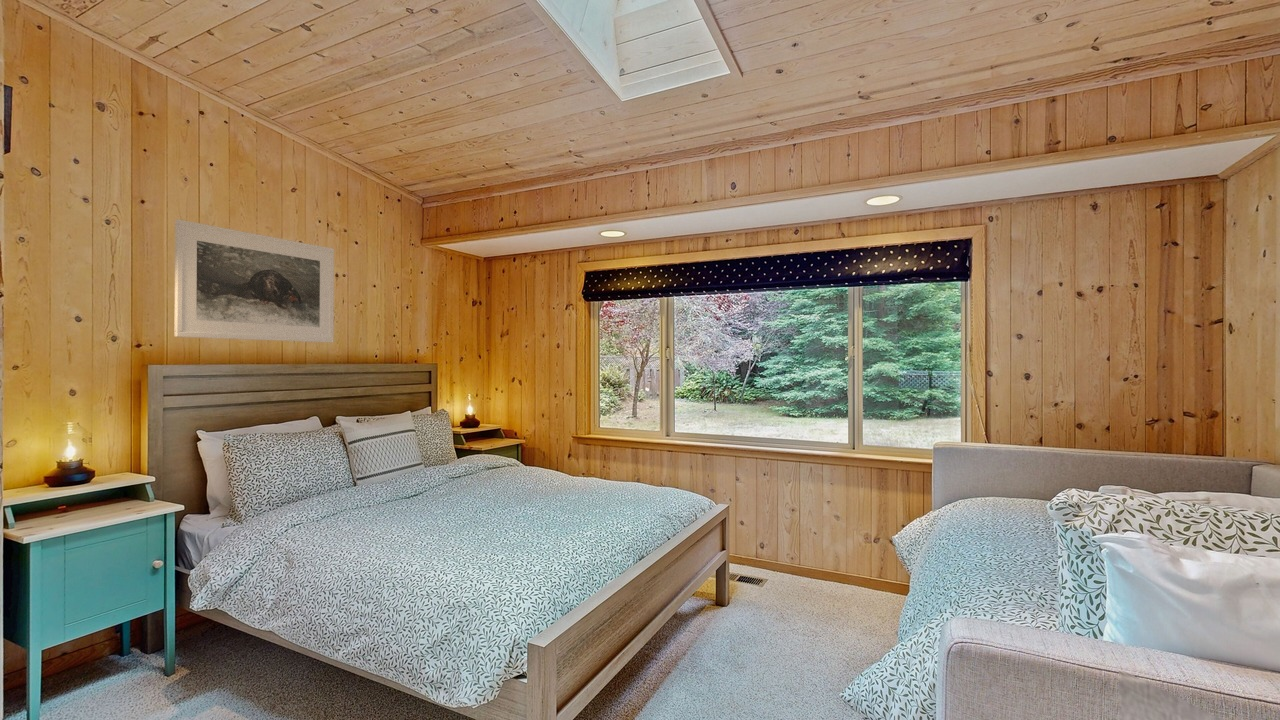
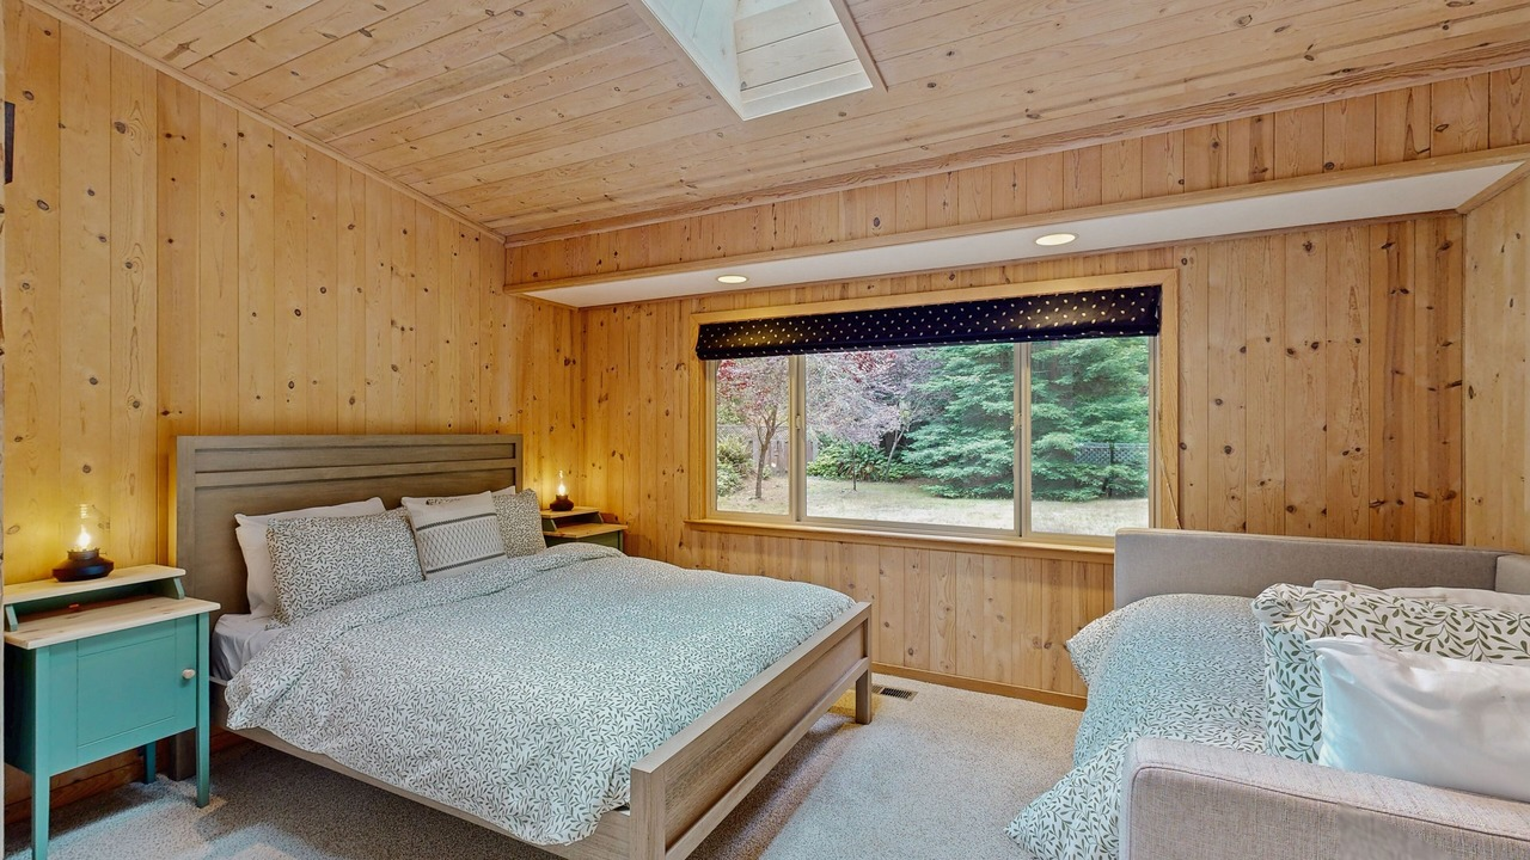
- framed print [173,218,335,343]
